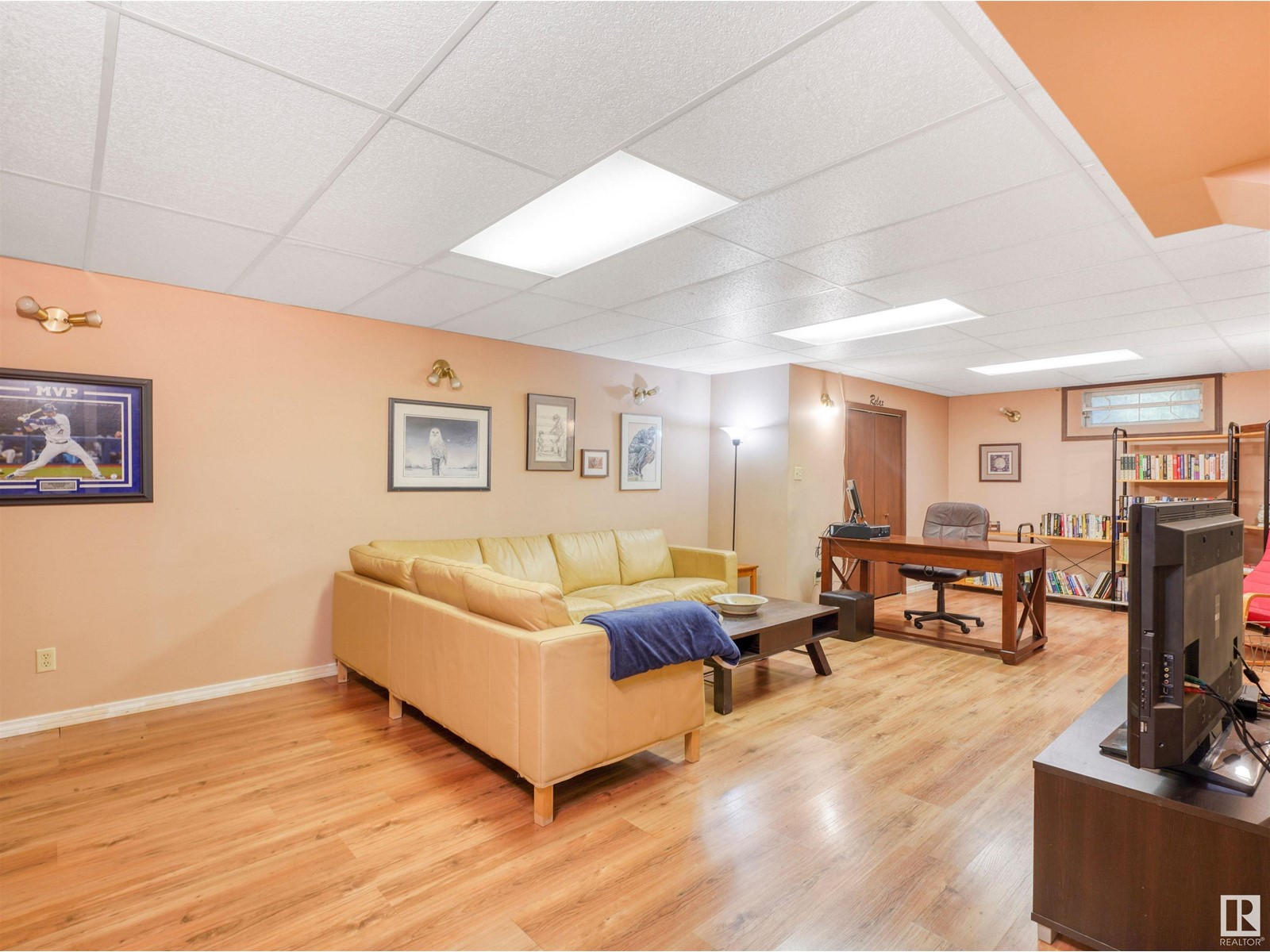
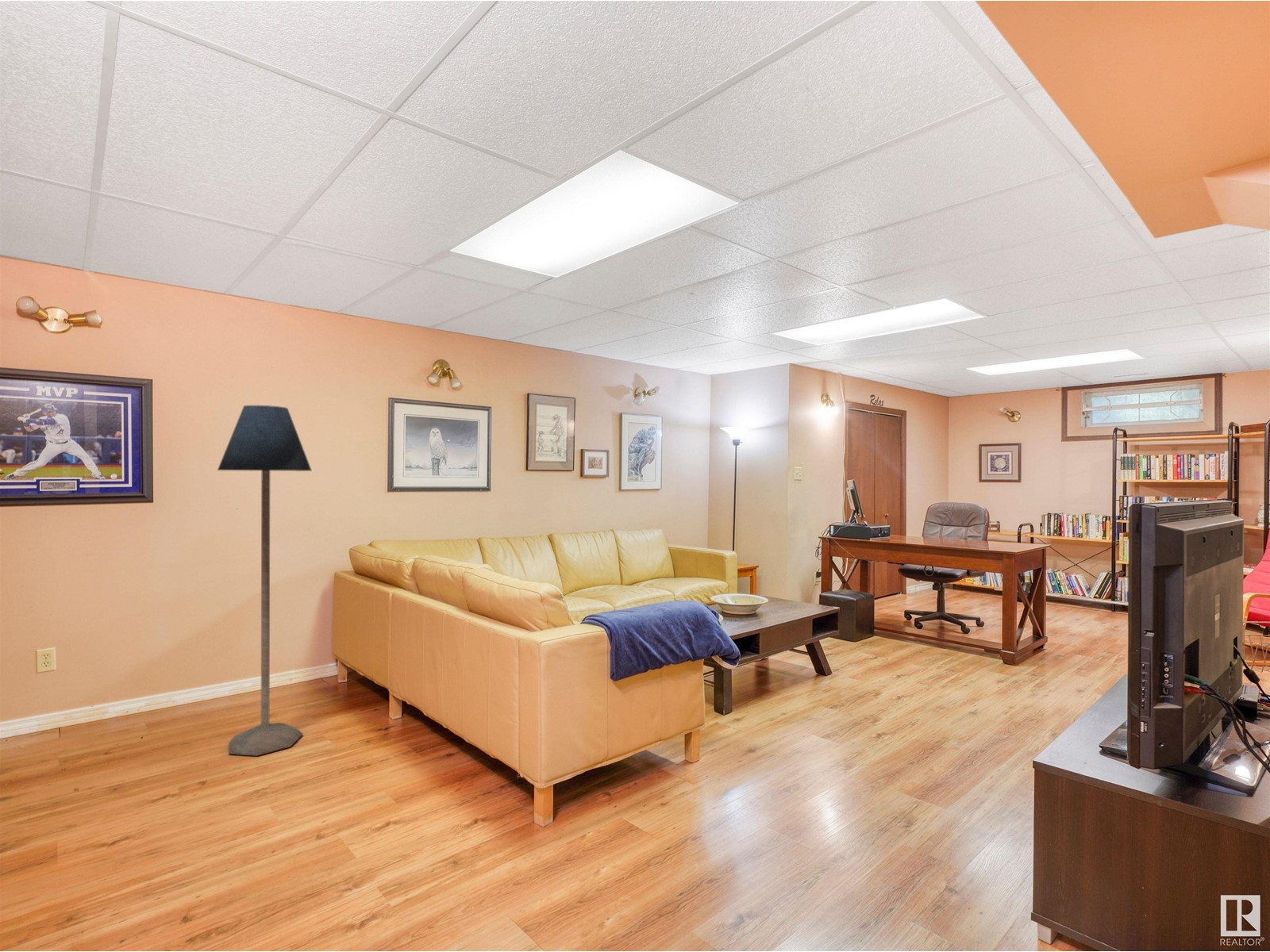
+ floor lamp [217,405,312,757]
